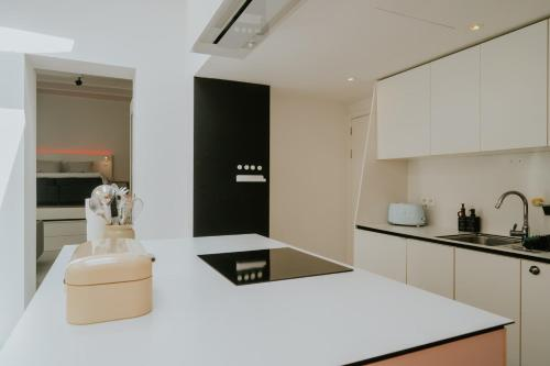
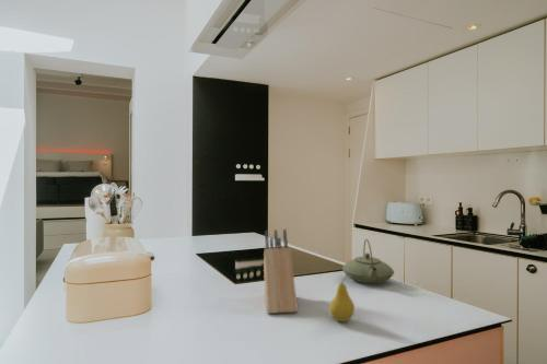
+ knife block [263,228,299,315]
+ fruit [328,275,356,322]
+ teapot [341,238,395,284]
